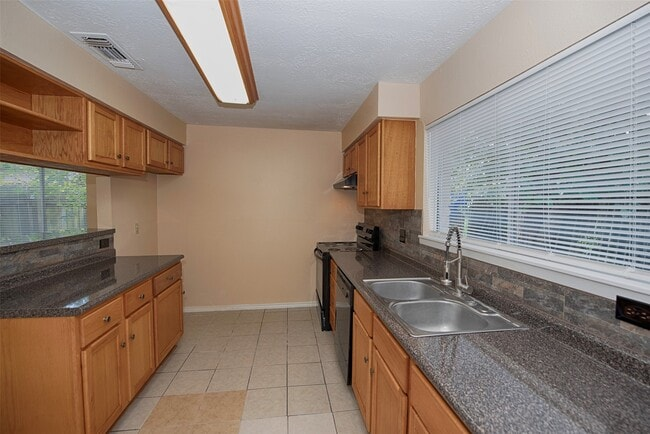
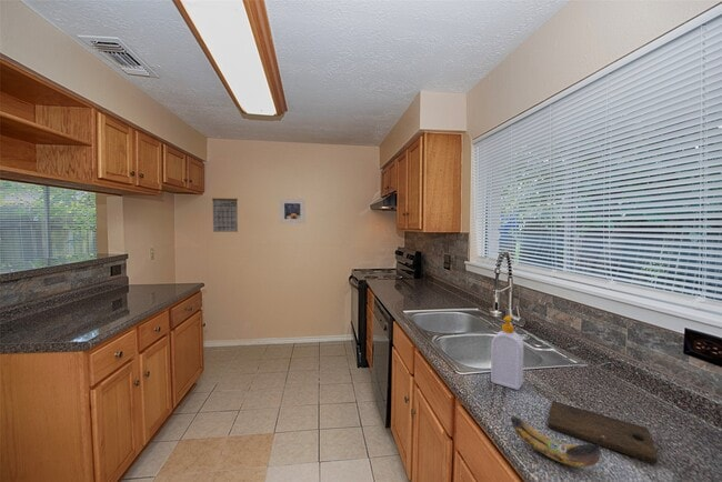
+ calendar [211,191,239,233]
+ soap bottle [490,315,524,391]
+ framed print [279,198,307,224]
+ banana [510,414,604,468]
+ cutting board [546,400,658,464]
